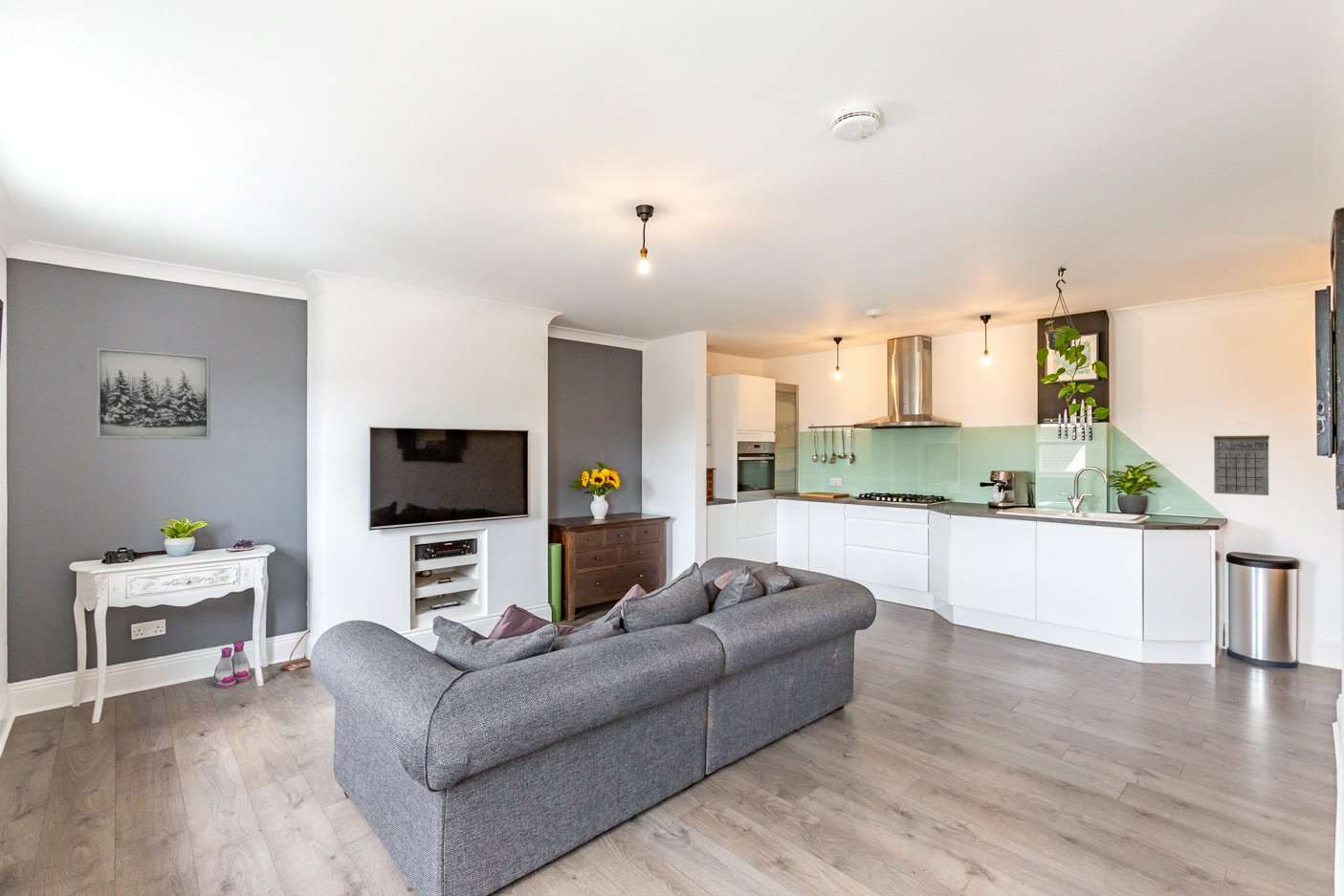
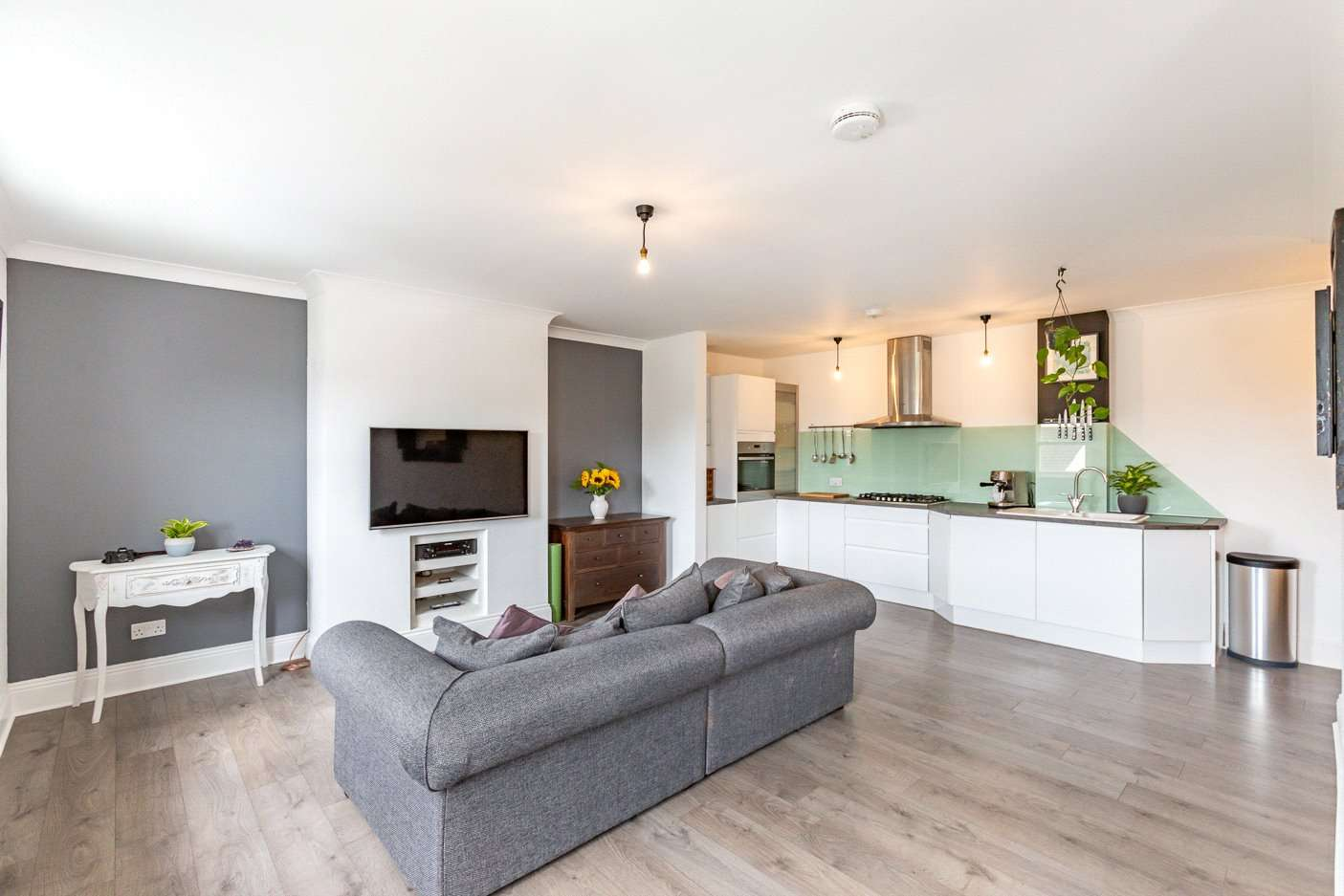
- calendar [1213,421,1270,496]
- boots [213,641,253,688]
- wall art [96,346,210,440]
